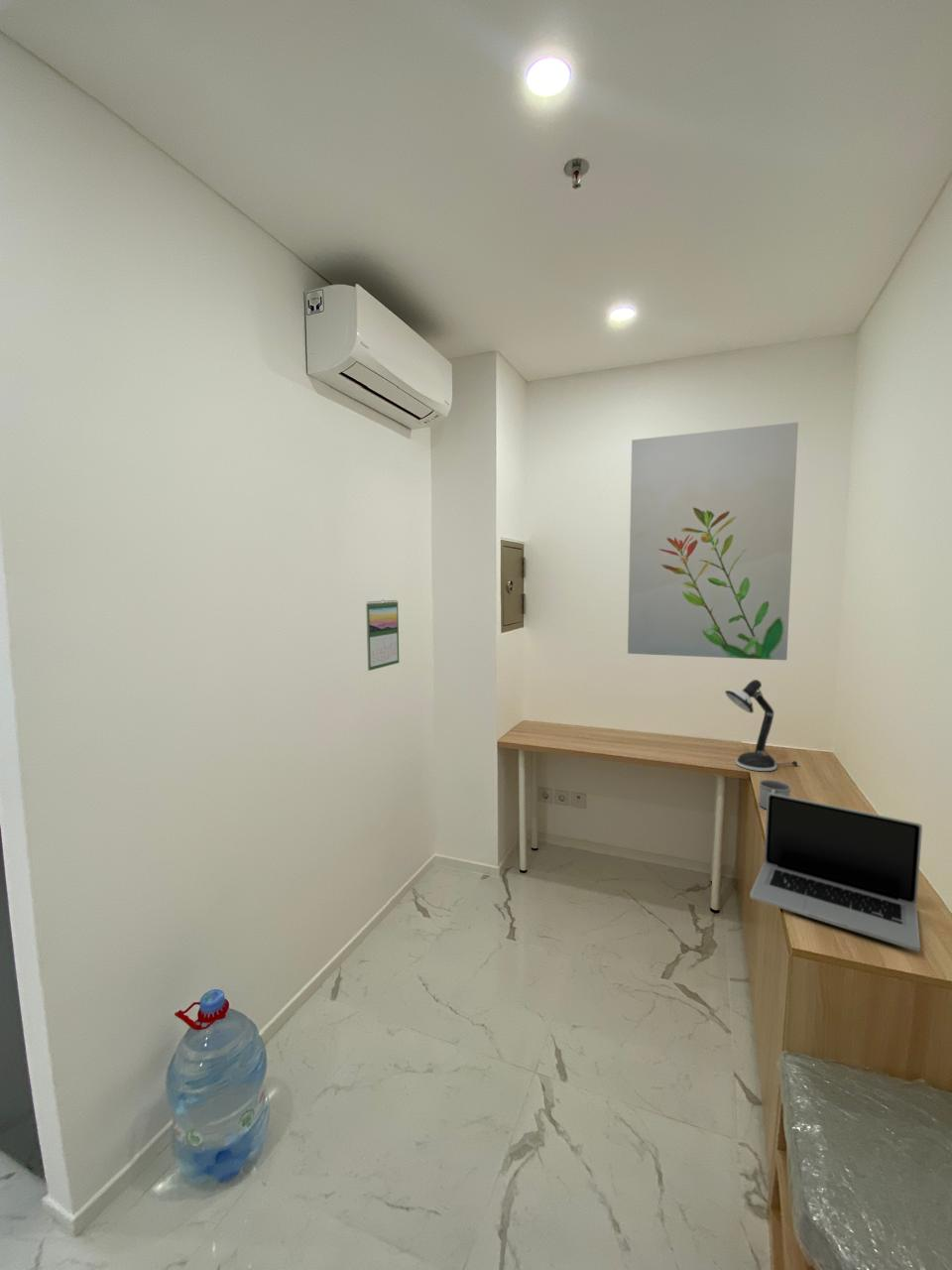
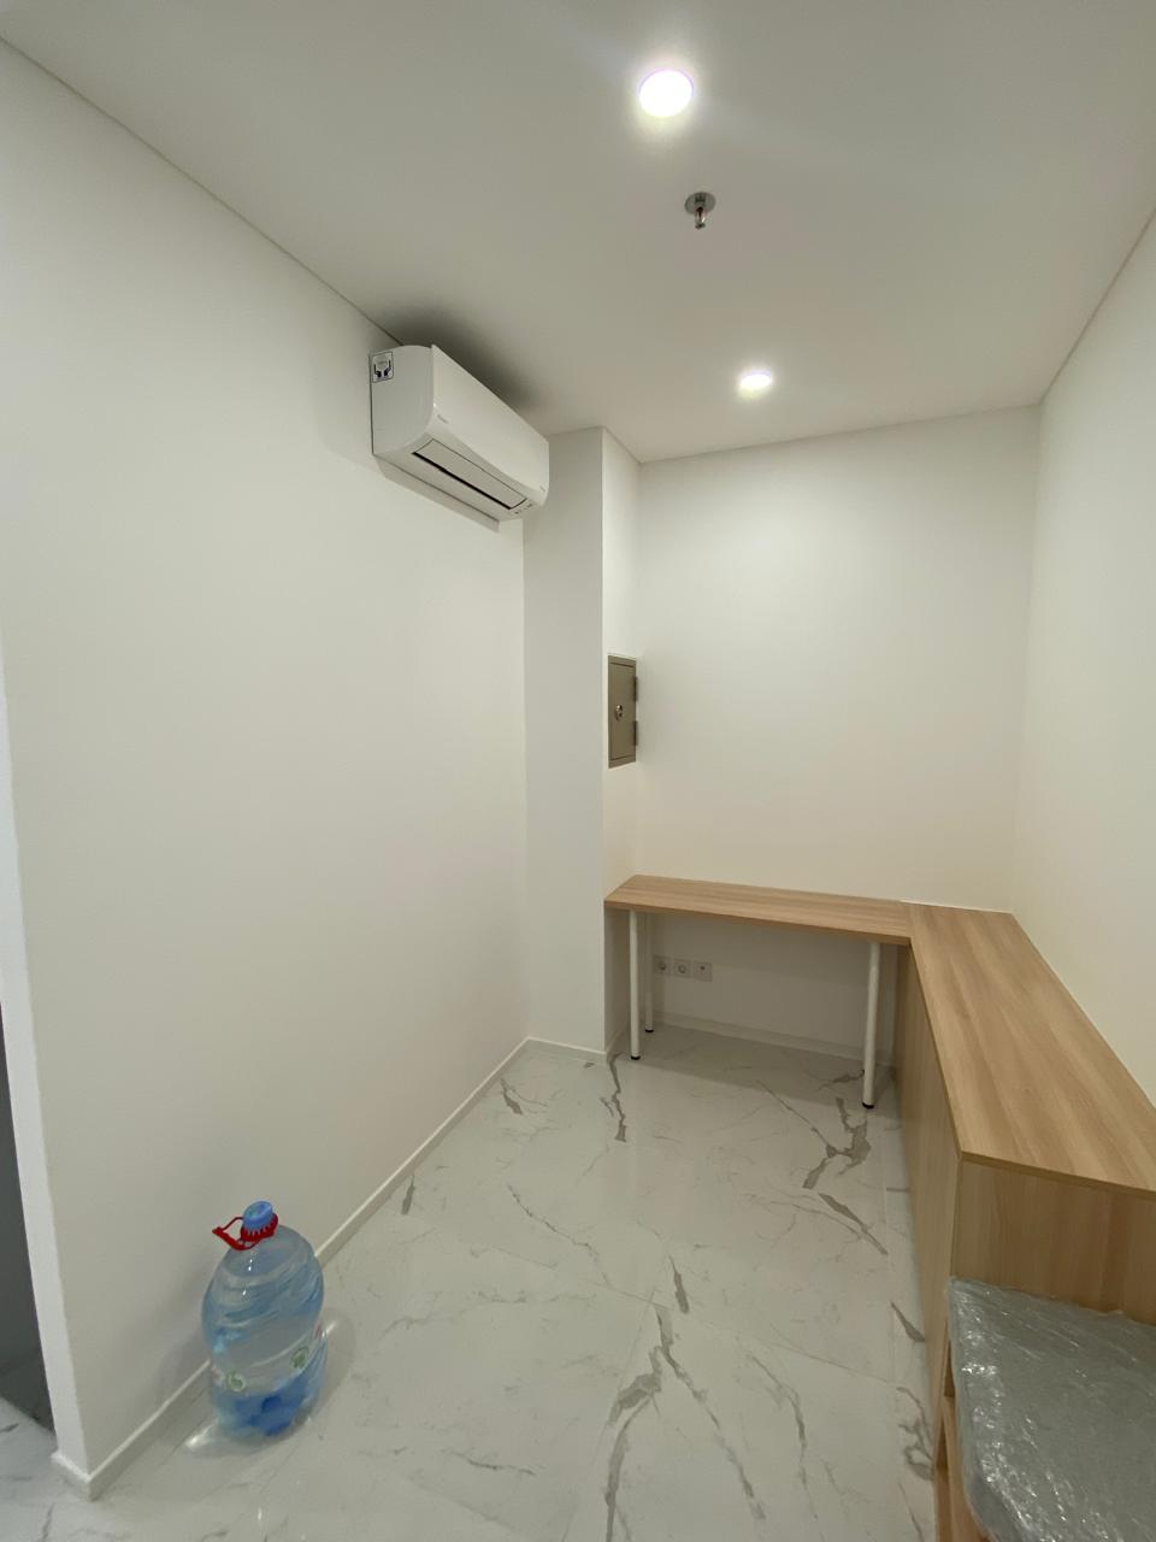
- wall art [627,421,799,661]
- laptop [749,793,923,953]
- calendar [365,598,400,672]
- mug [758,779,792,810]
- desk lamp [724,679,800,772]
